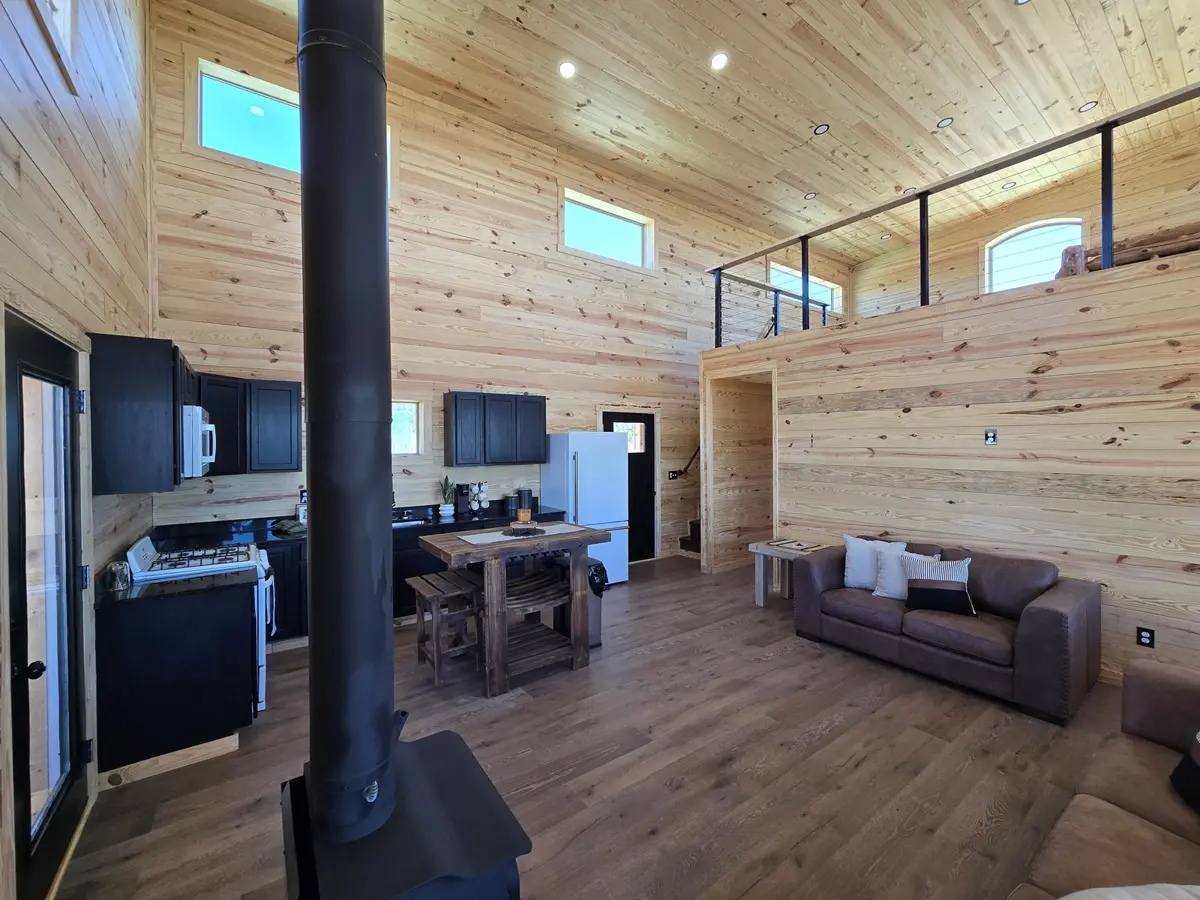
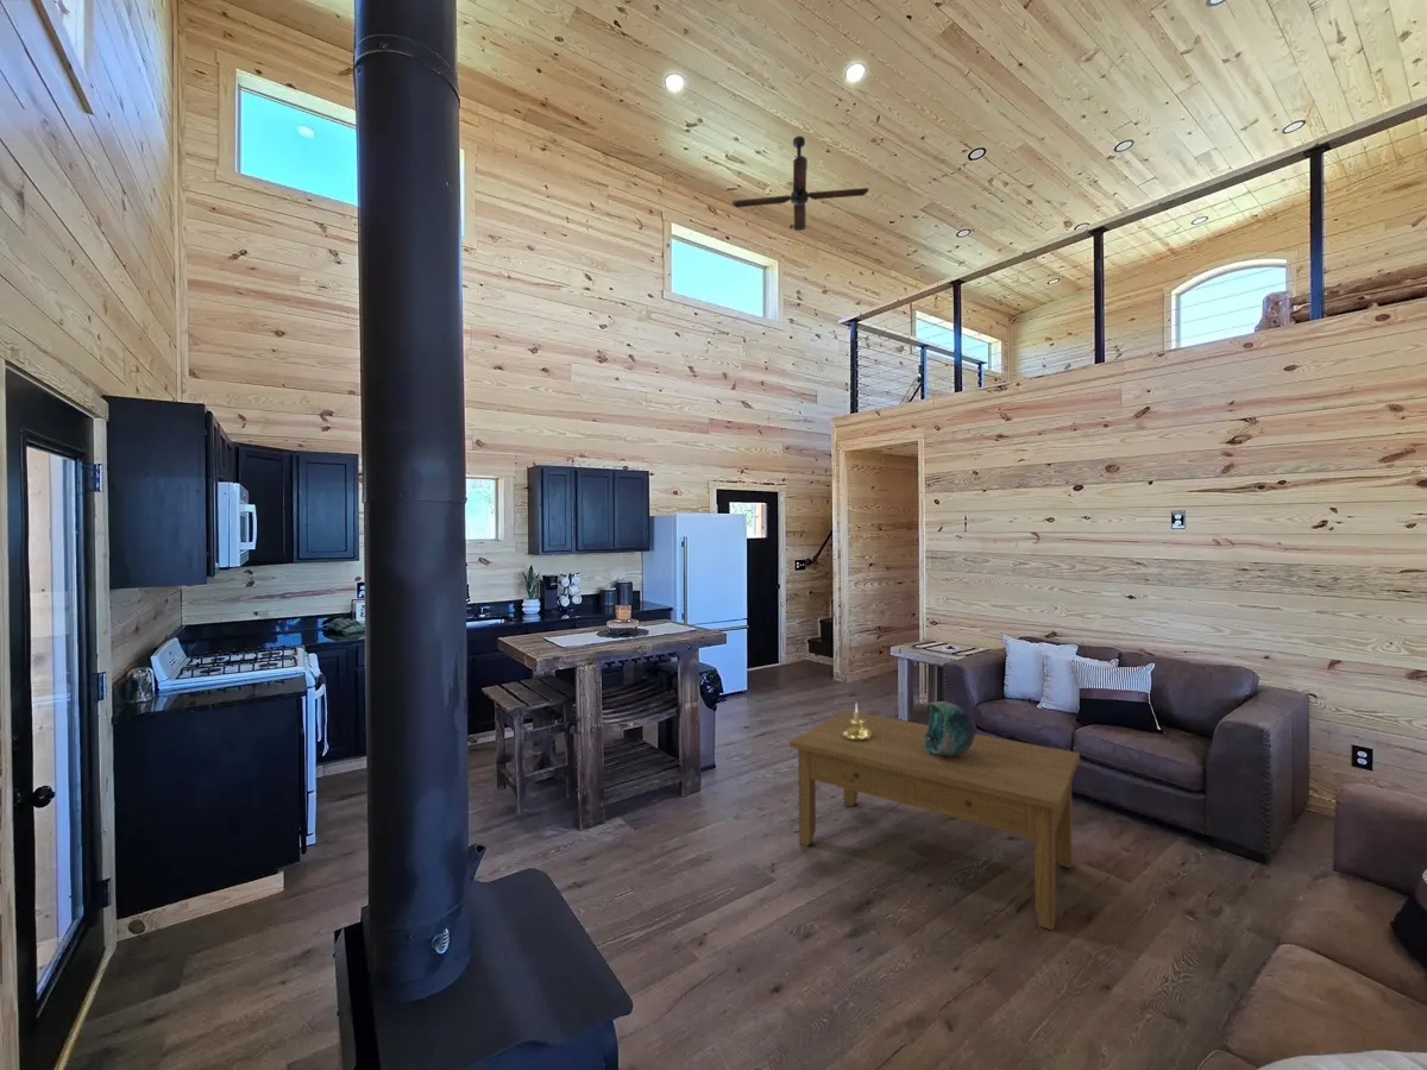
+ coffee table [788,709,1081,931]
+ candle holder [842,701,872,741]
+ ceiling fan [731,136,870,232]
+ decorative bowl [924,700,976,756]
